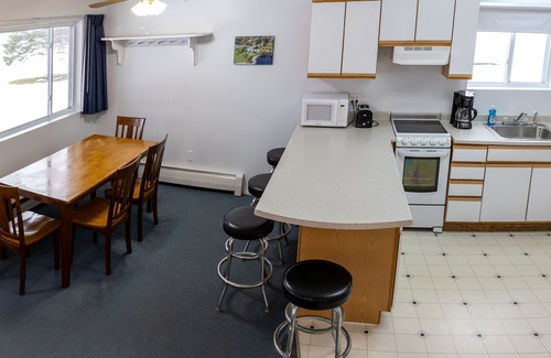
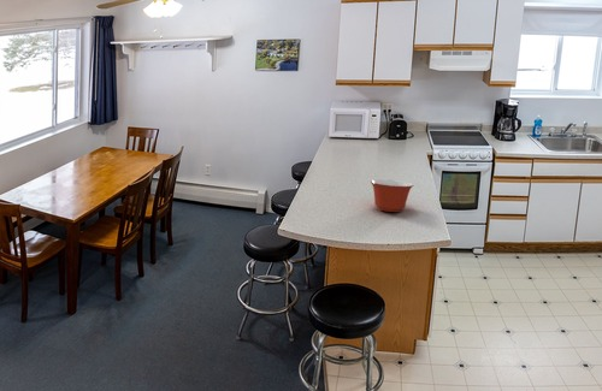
+ mixing bowl [370,178,415,213]
